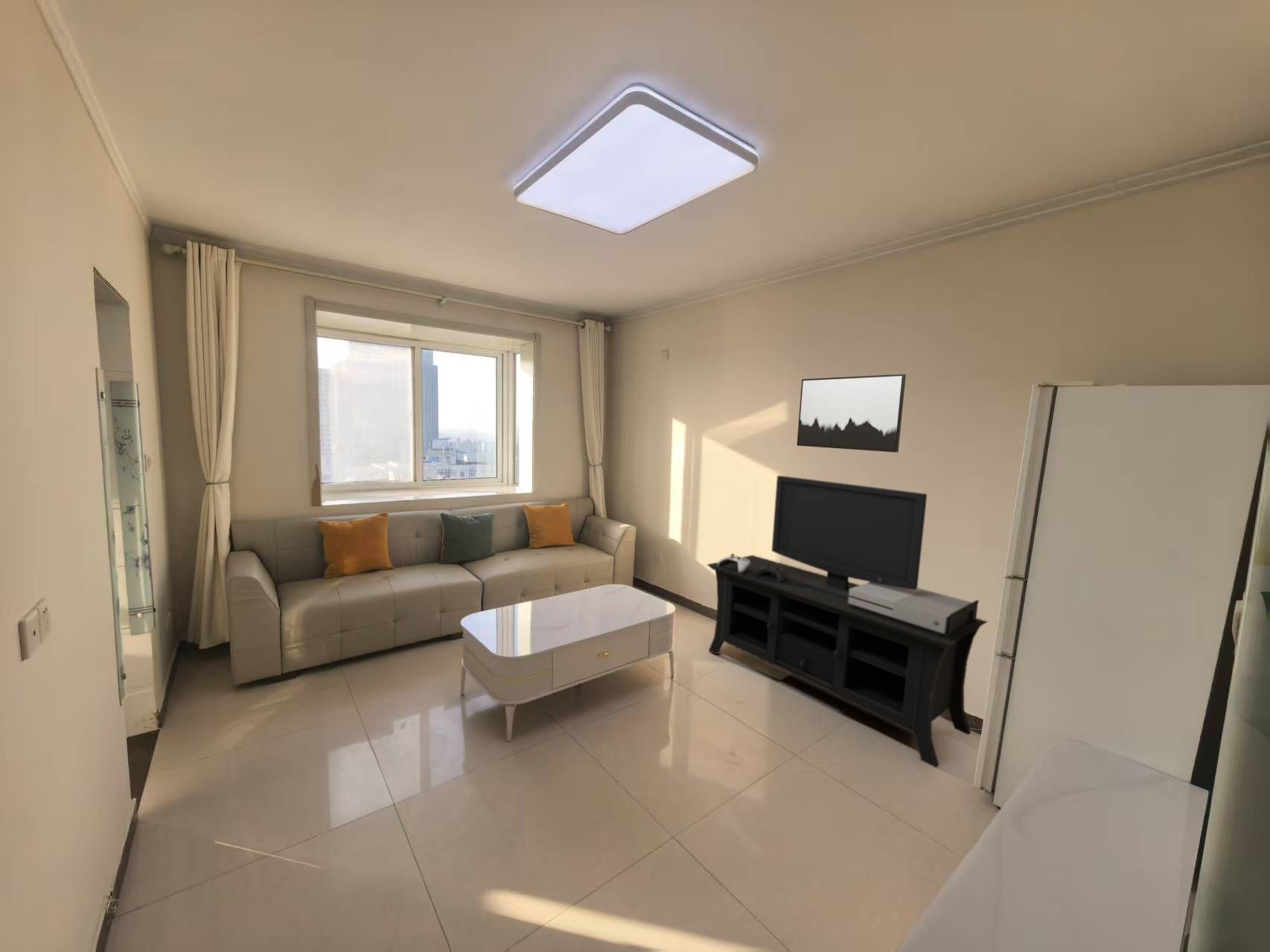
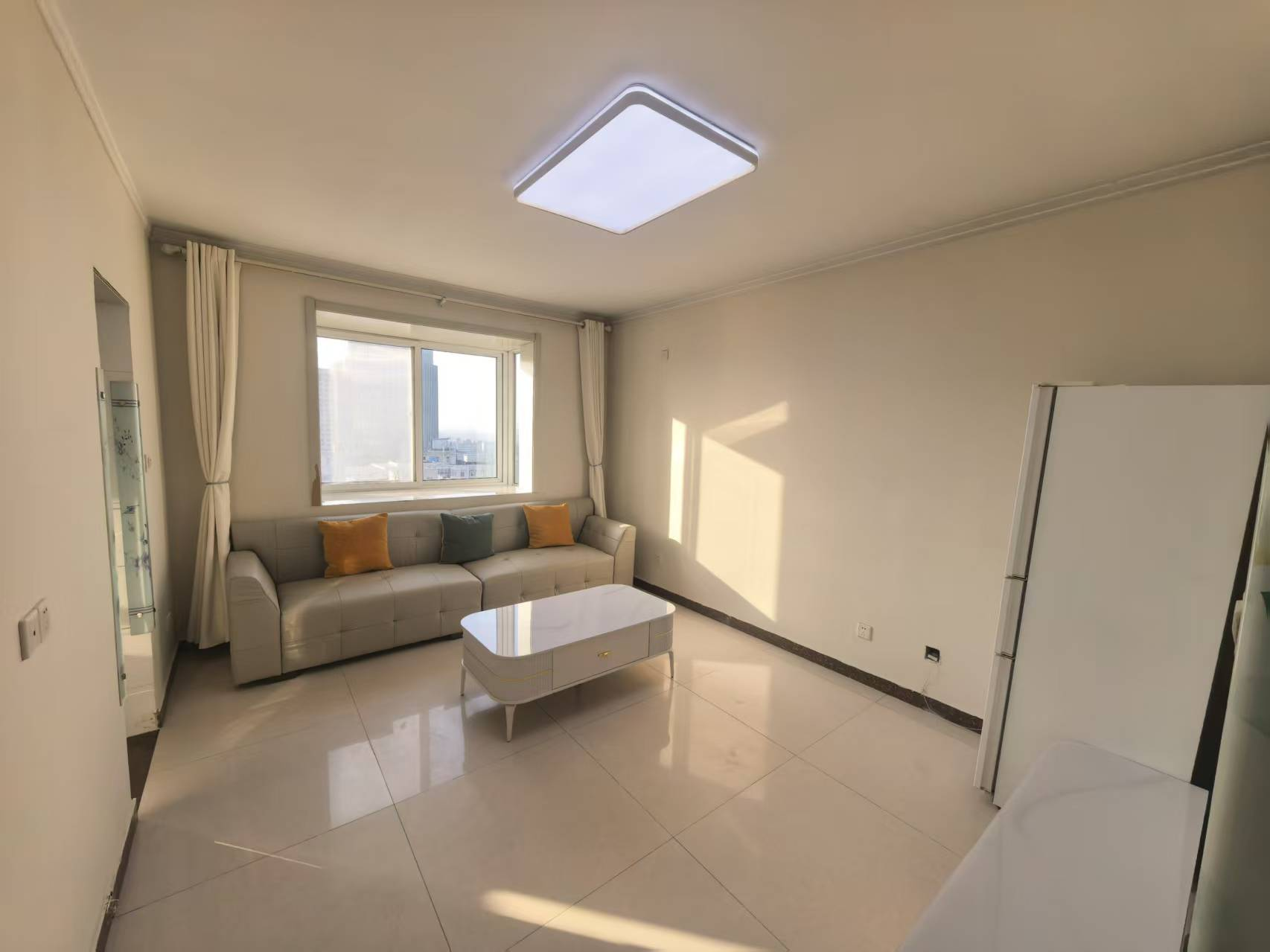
- media console [706,475,989,769]
- wall art [796,374,907,453]
